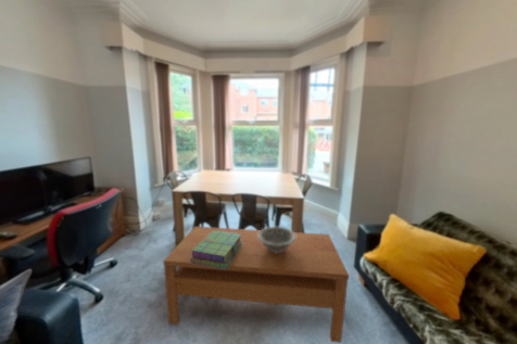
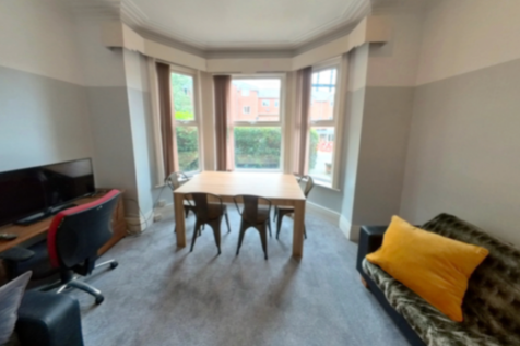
- coffee table [162,226,350,344]
- decorative bowl [257,226,295,253]
- stack of books [190,230,242,269]
